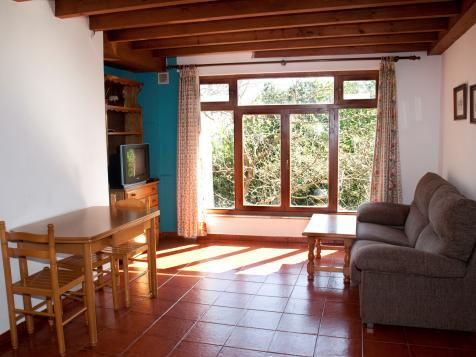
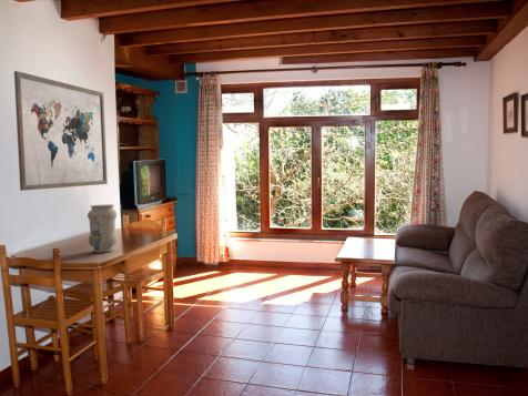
+ wall art [13,70,109,192]
+ vase [87,203,119,254]
